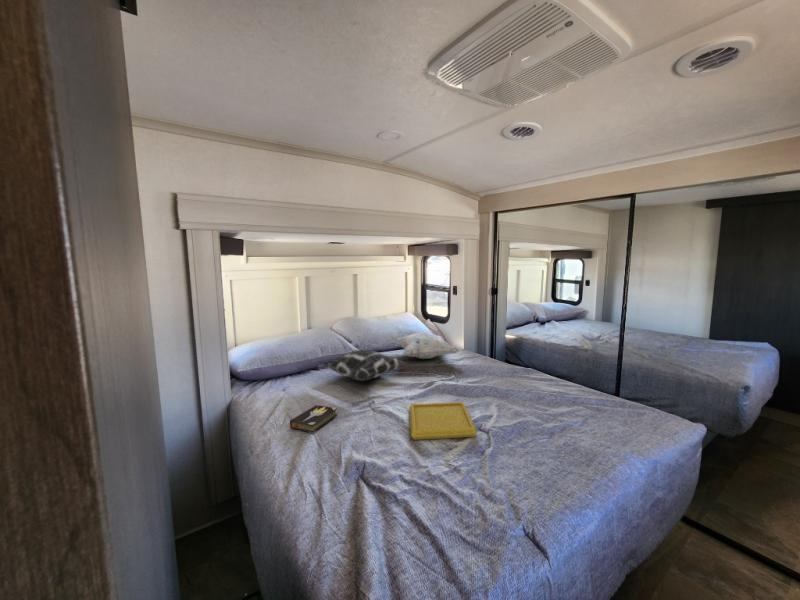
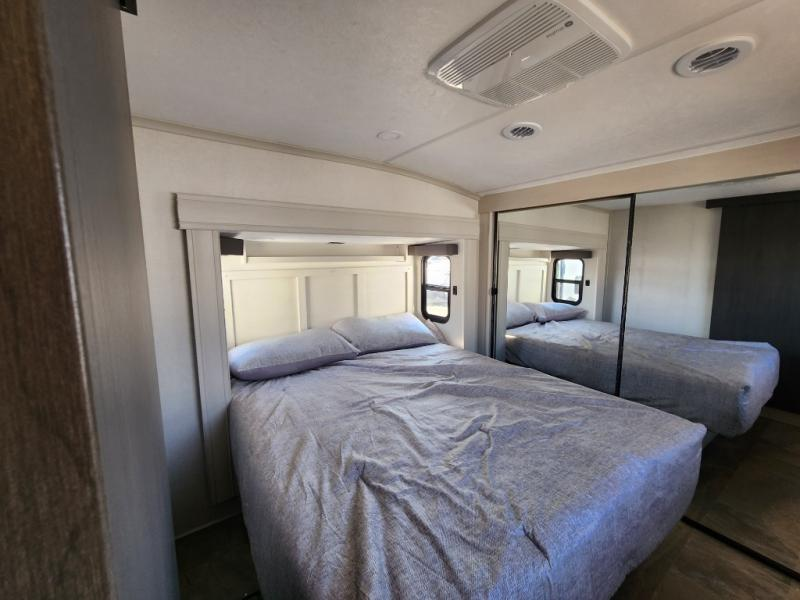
- hardback book [289,404,338,434]
- decorative pillow [315,349,407,382]
- decorative pillow [393,331,461,360]
- serving tray [408,401,478,441]
